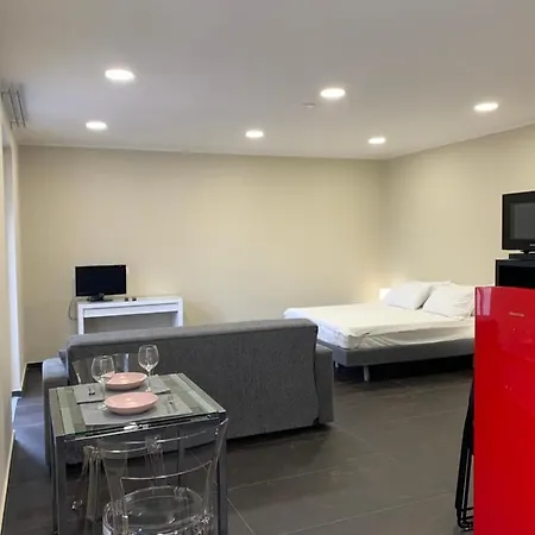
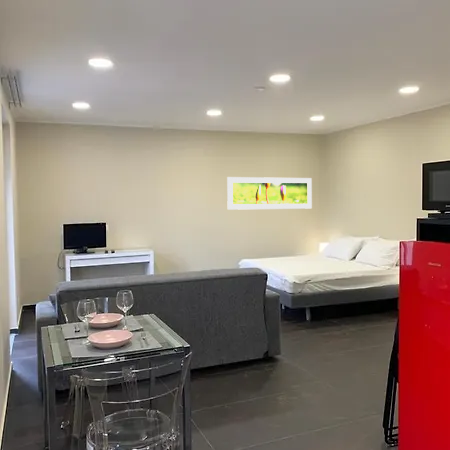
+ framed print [226,176,313,211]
